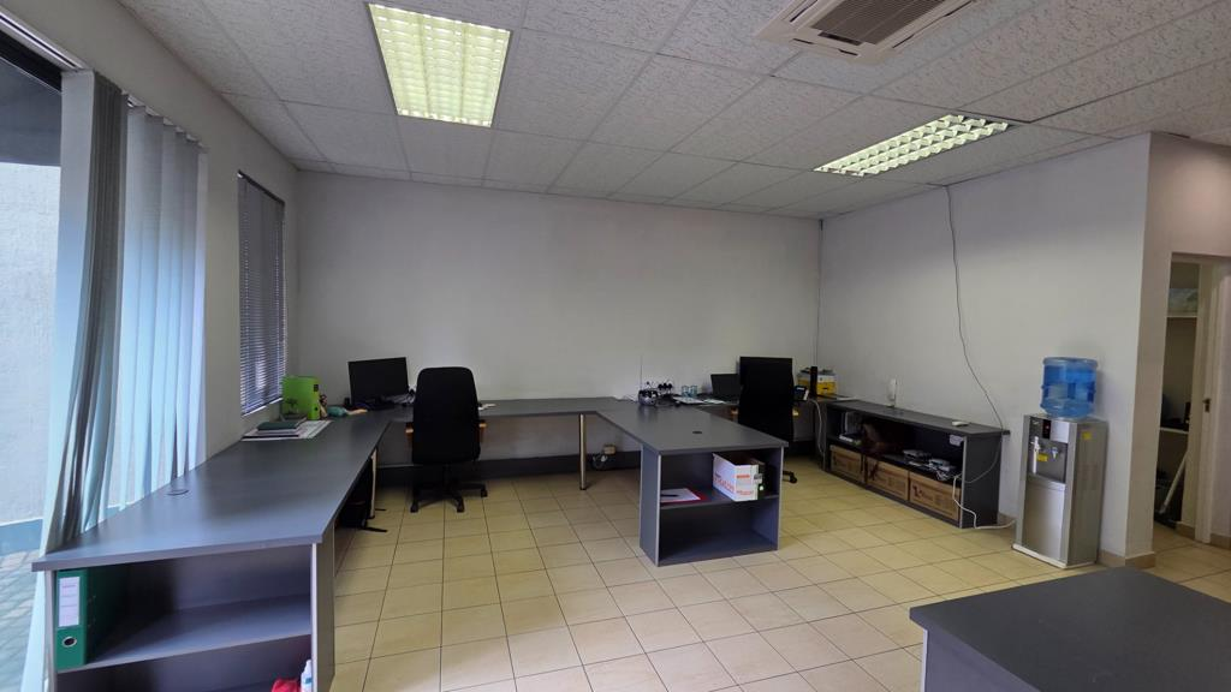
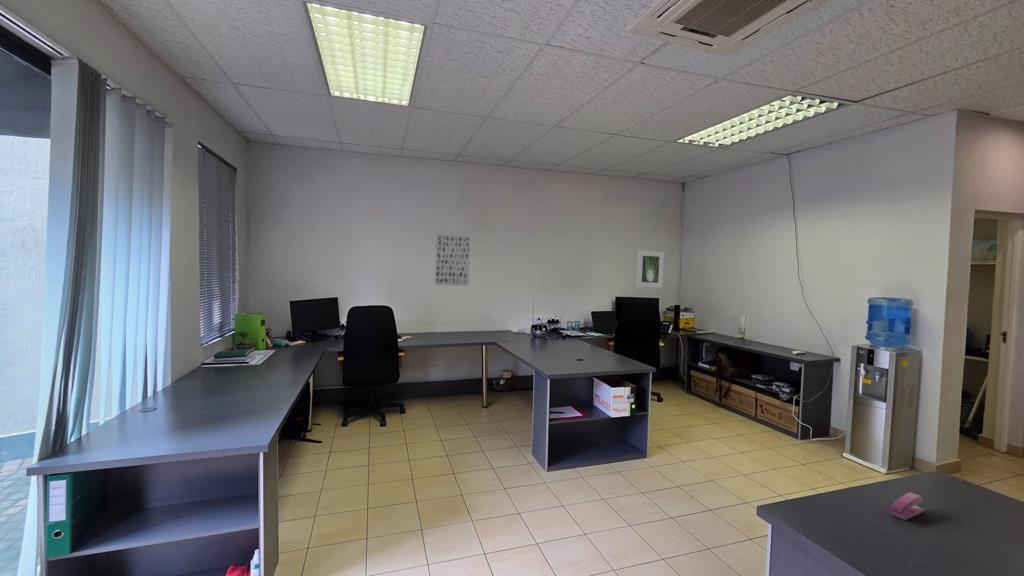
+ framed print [636,250,665,289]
+ wall art [434,233,471,287]
+ stapler [889,491,925,521]
